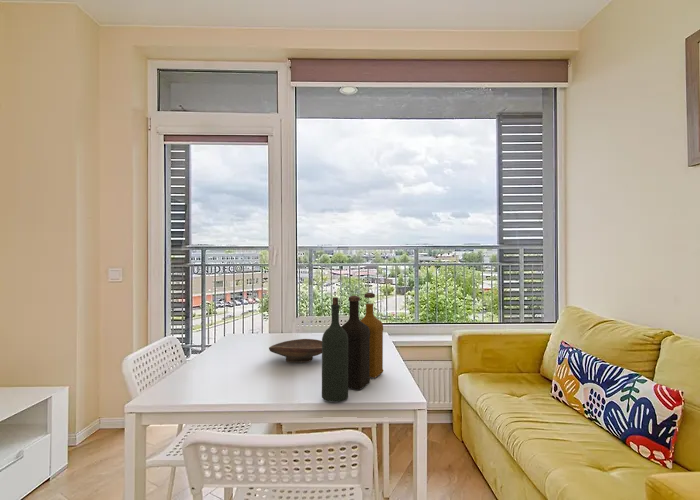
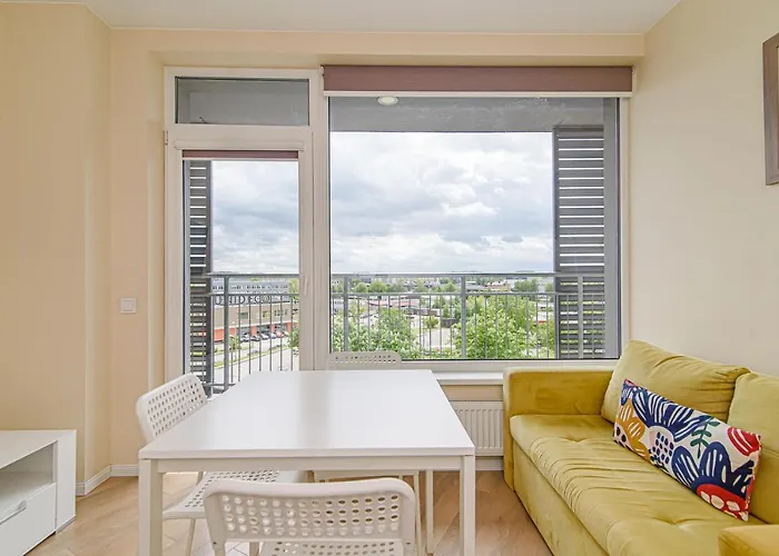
- decorative bowl [268,338,322,363]
- bottle [321,292,384,403]
